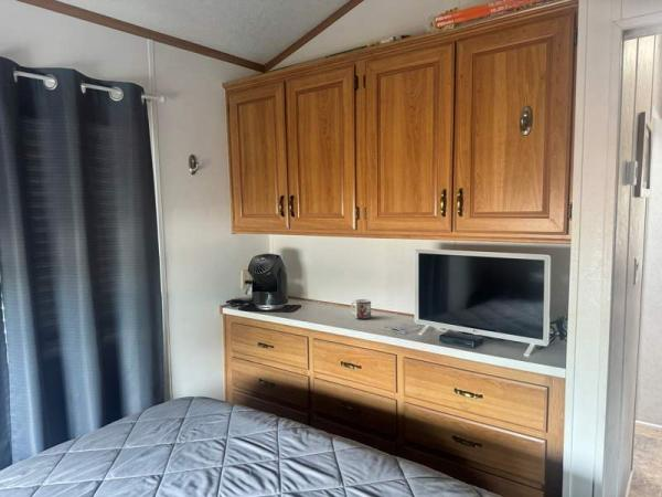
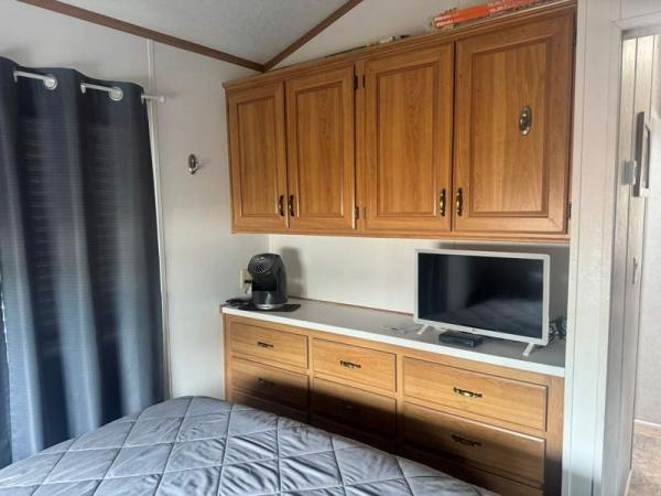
- mug [350,298,372,320]
